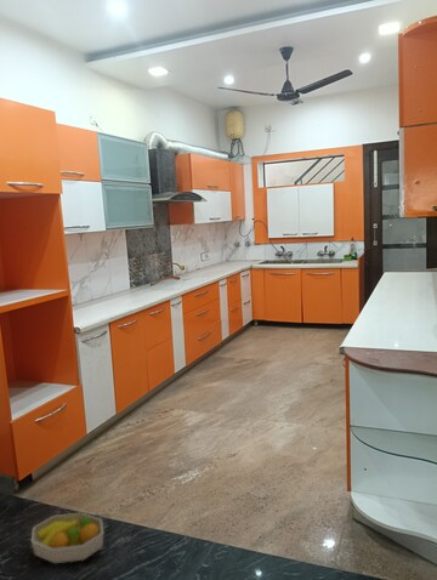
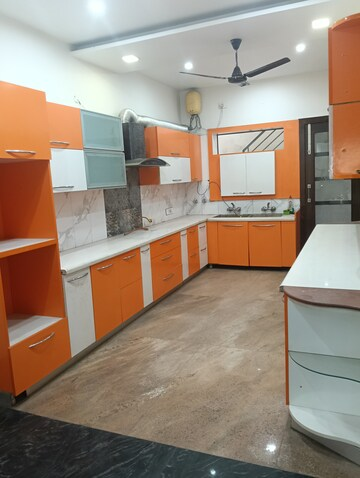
- fruit bowl [30,511,104,564]
